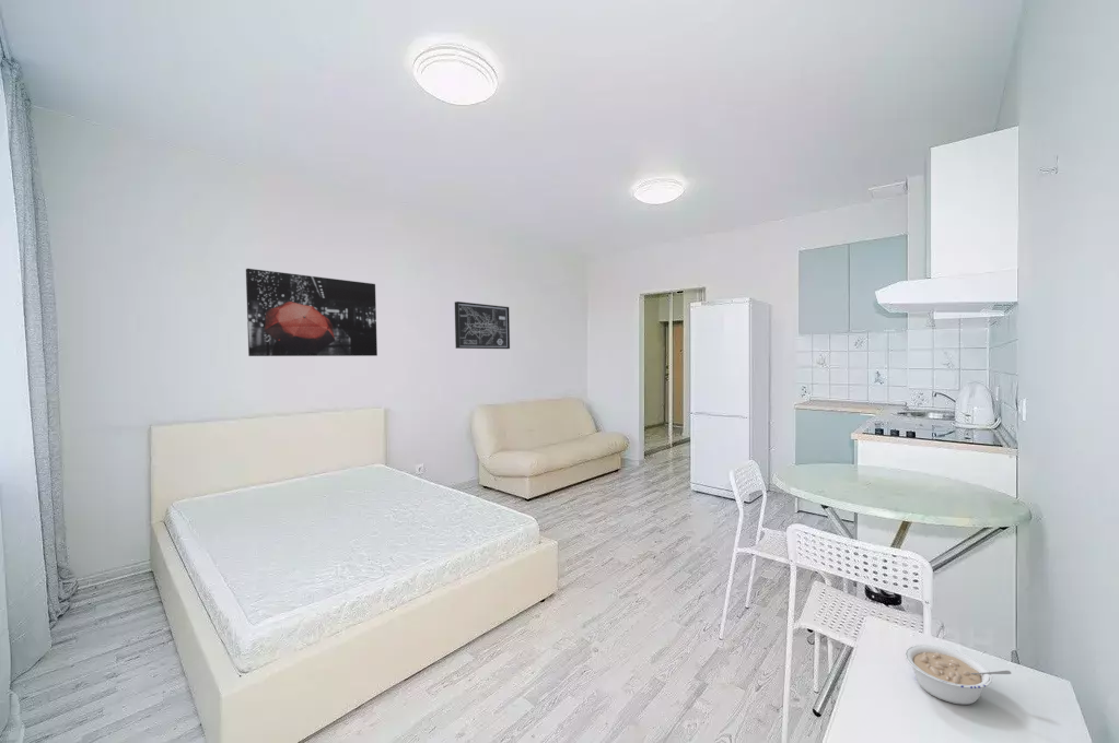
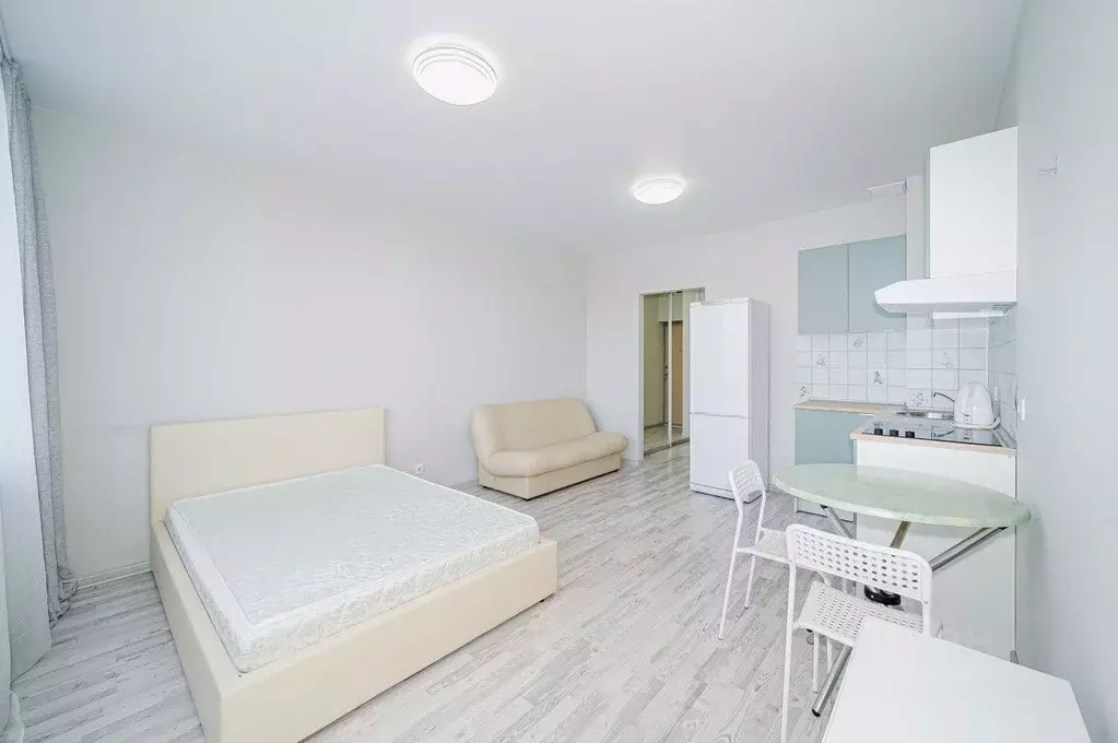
- legume [904,644,1012,706]
- wall art [454,300,511,350]
- wall art [245,268,378,357]
